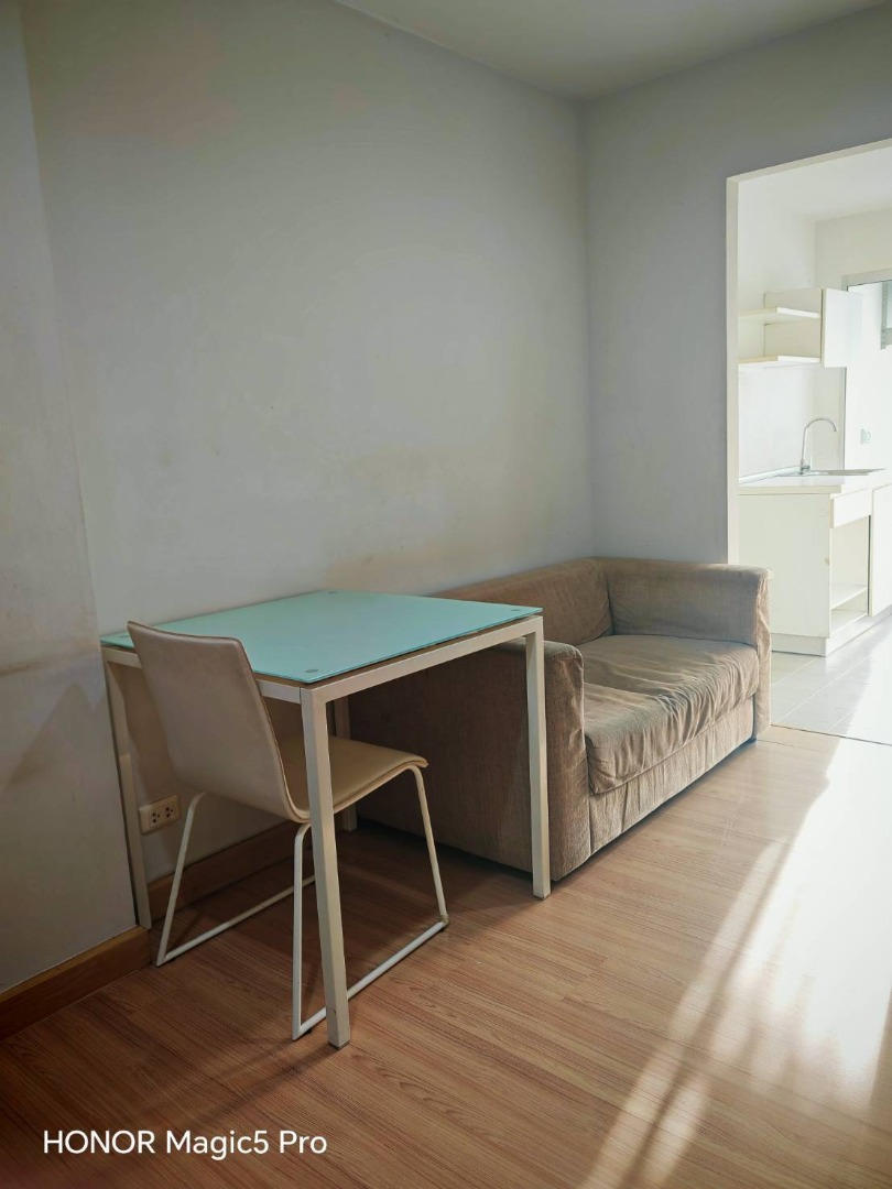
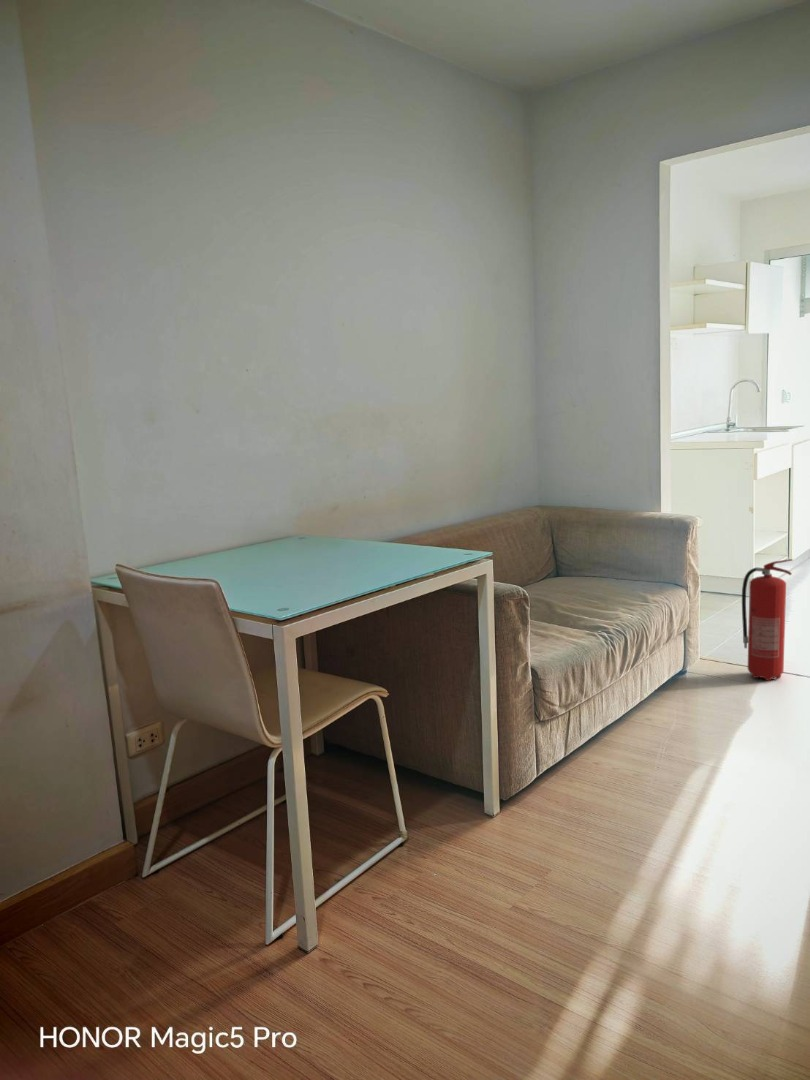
+ fire extinguisher [741,558,794,682]
